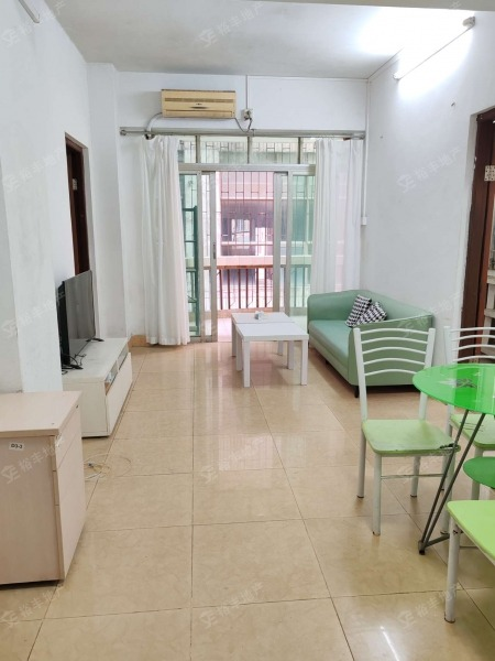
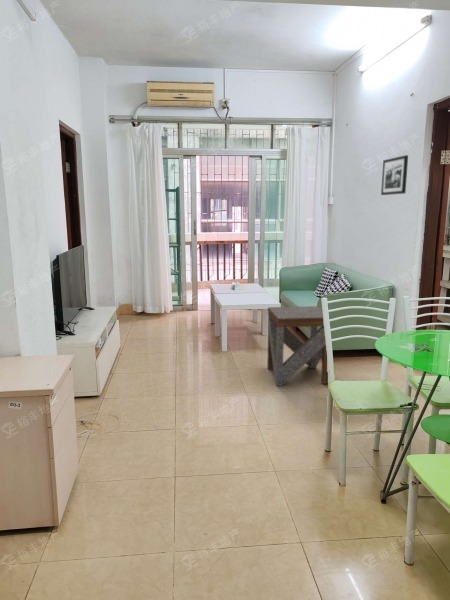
+ picture frame [380,154,409,196]
+ side table [266,305,333,387]
